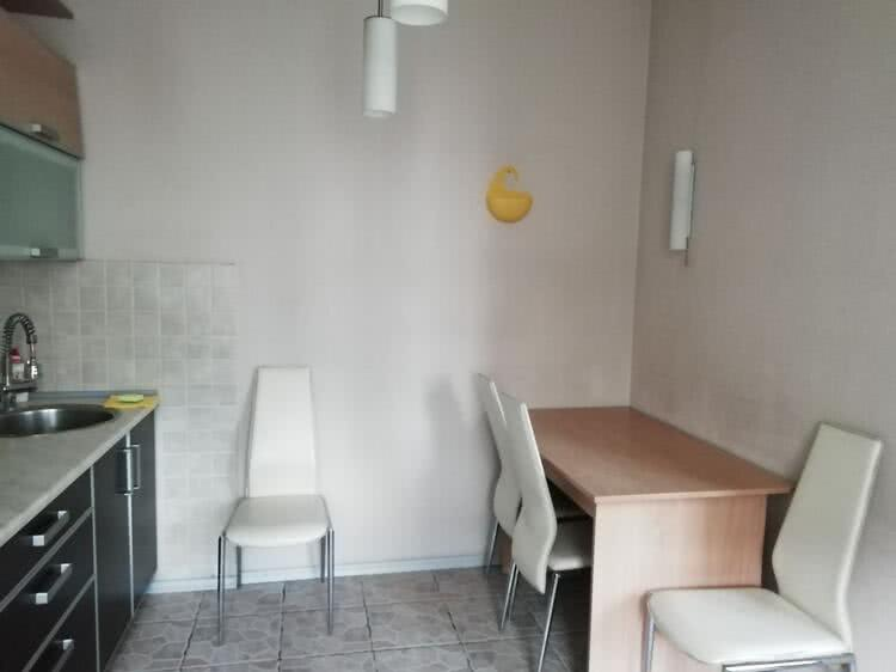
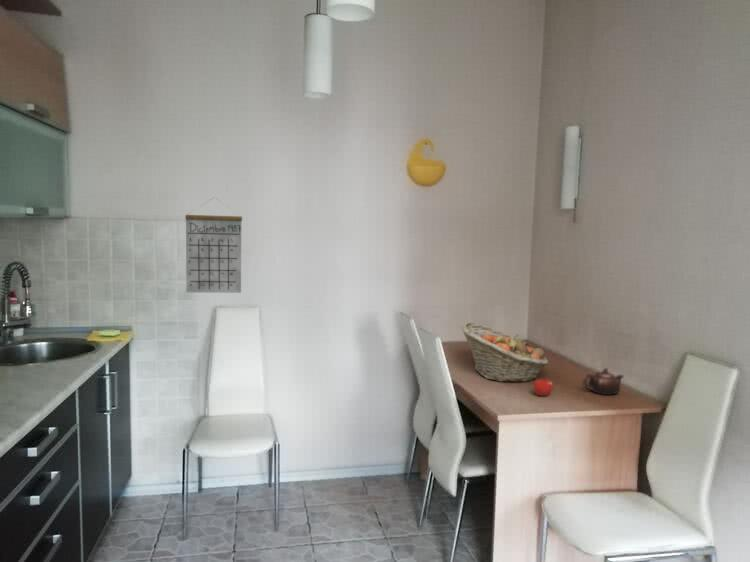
+ calendar [184,197,243,294]
+ apple [533,376,554,397]
+ fruit basket [459,322,549,383]
+ teapot [582,367,625,396]
